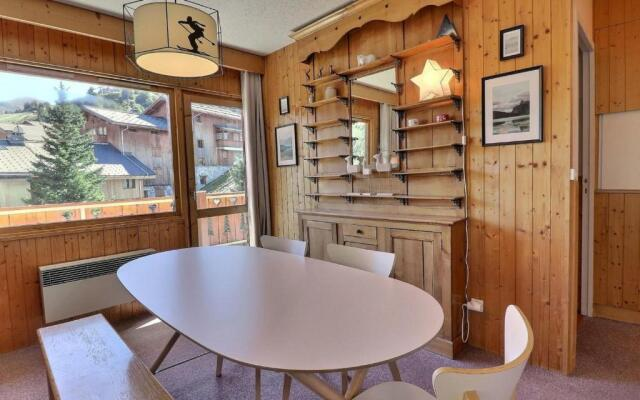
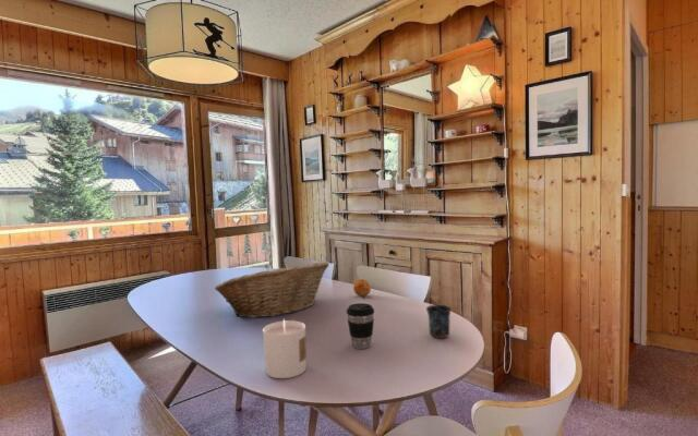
+ mug [425,304,453,339]
+ fruit basket [214,261,330,319]
+ fruit [352,278,372,298]
+ candle [262,318,308,379]
+ coffee cup [346,302,375,350]
